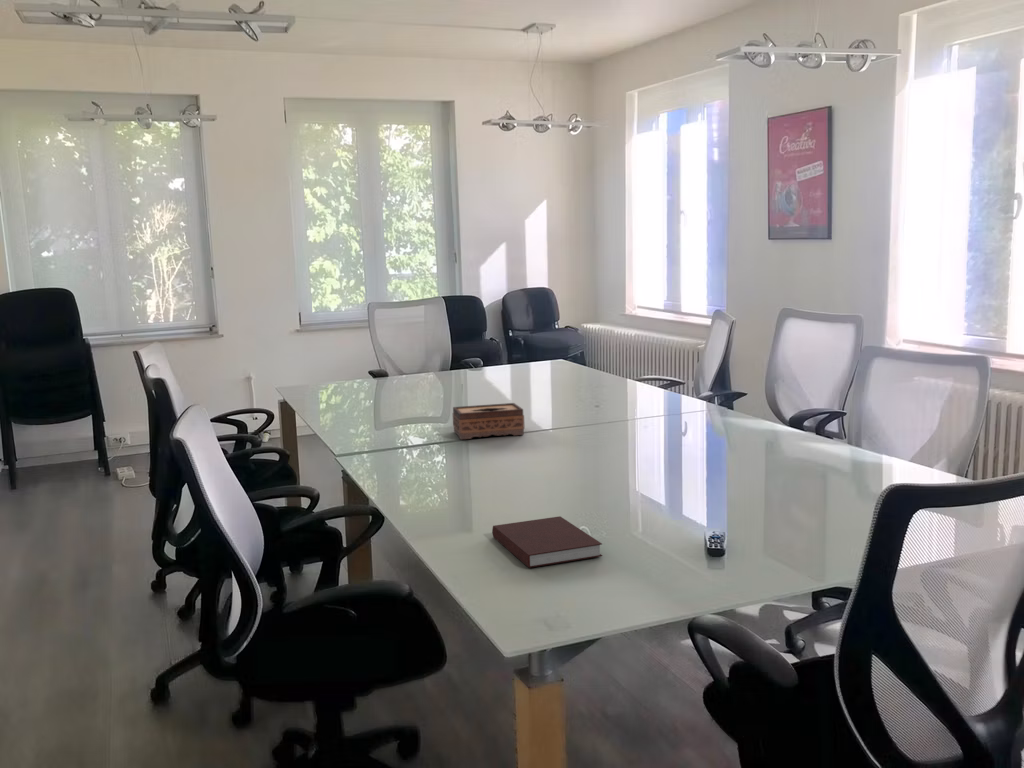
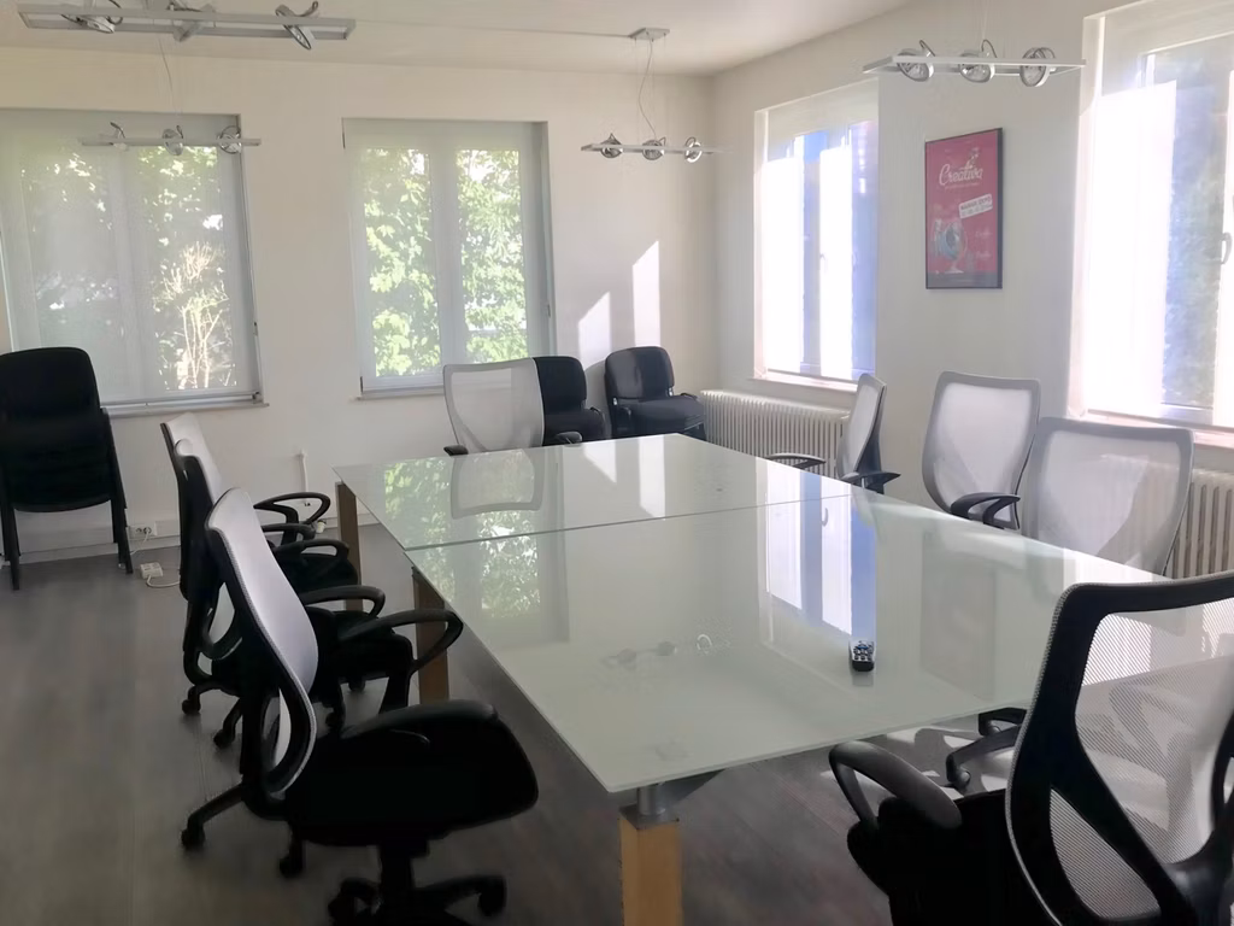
- notebook [491,515,603,569]
- tissue box [452,402,526,440]
